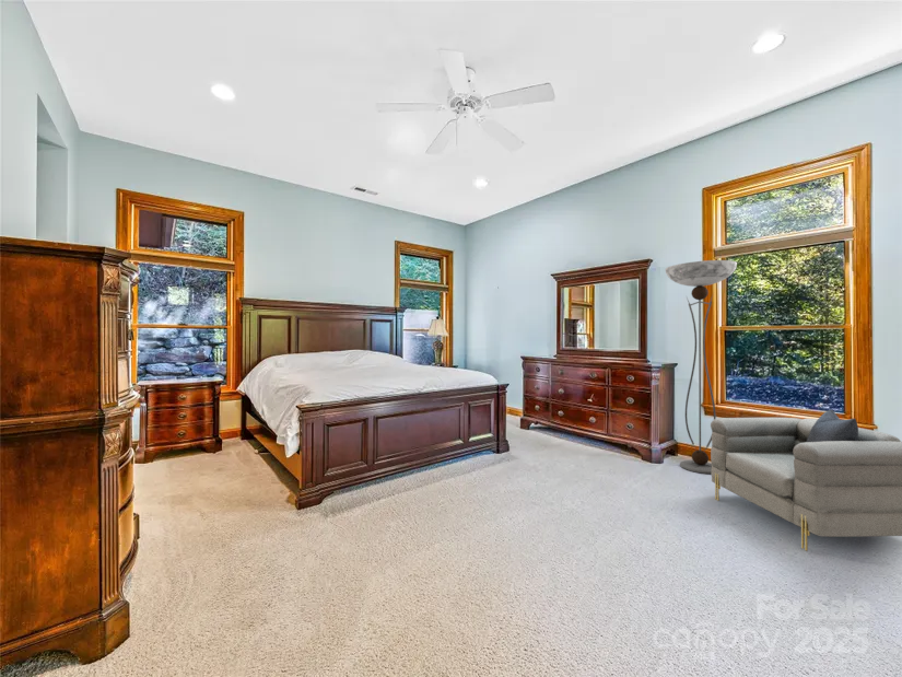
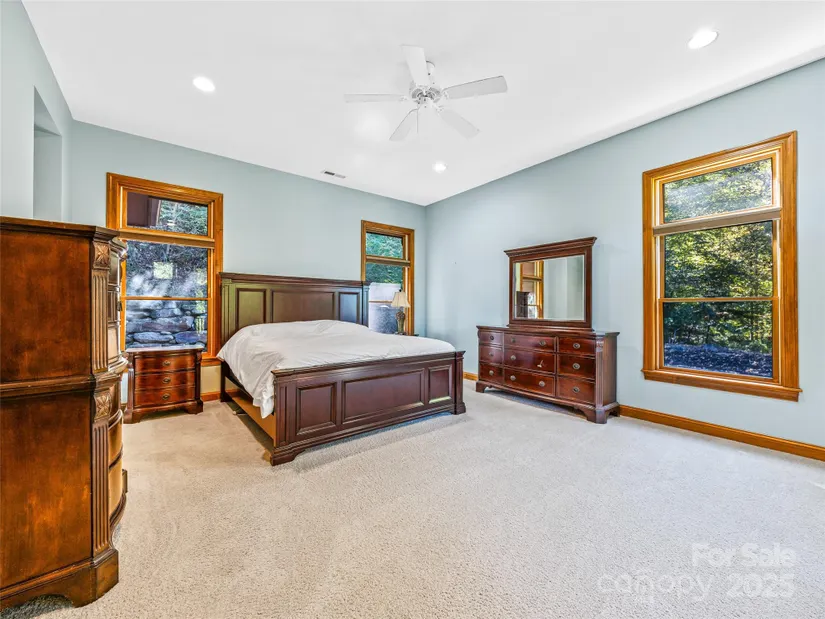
- floor lamp [665,259,738,475]
- armchair [710,408,902,551]
